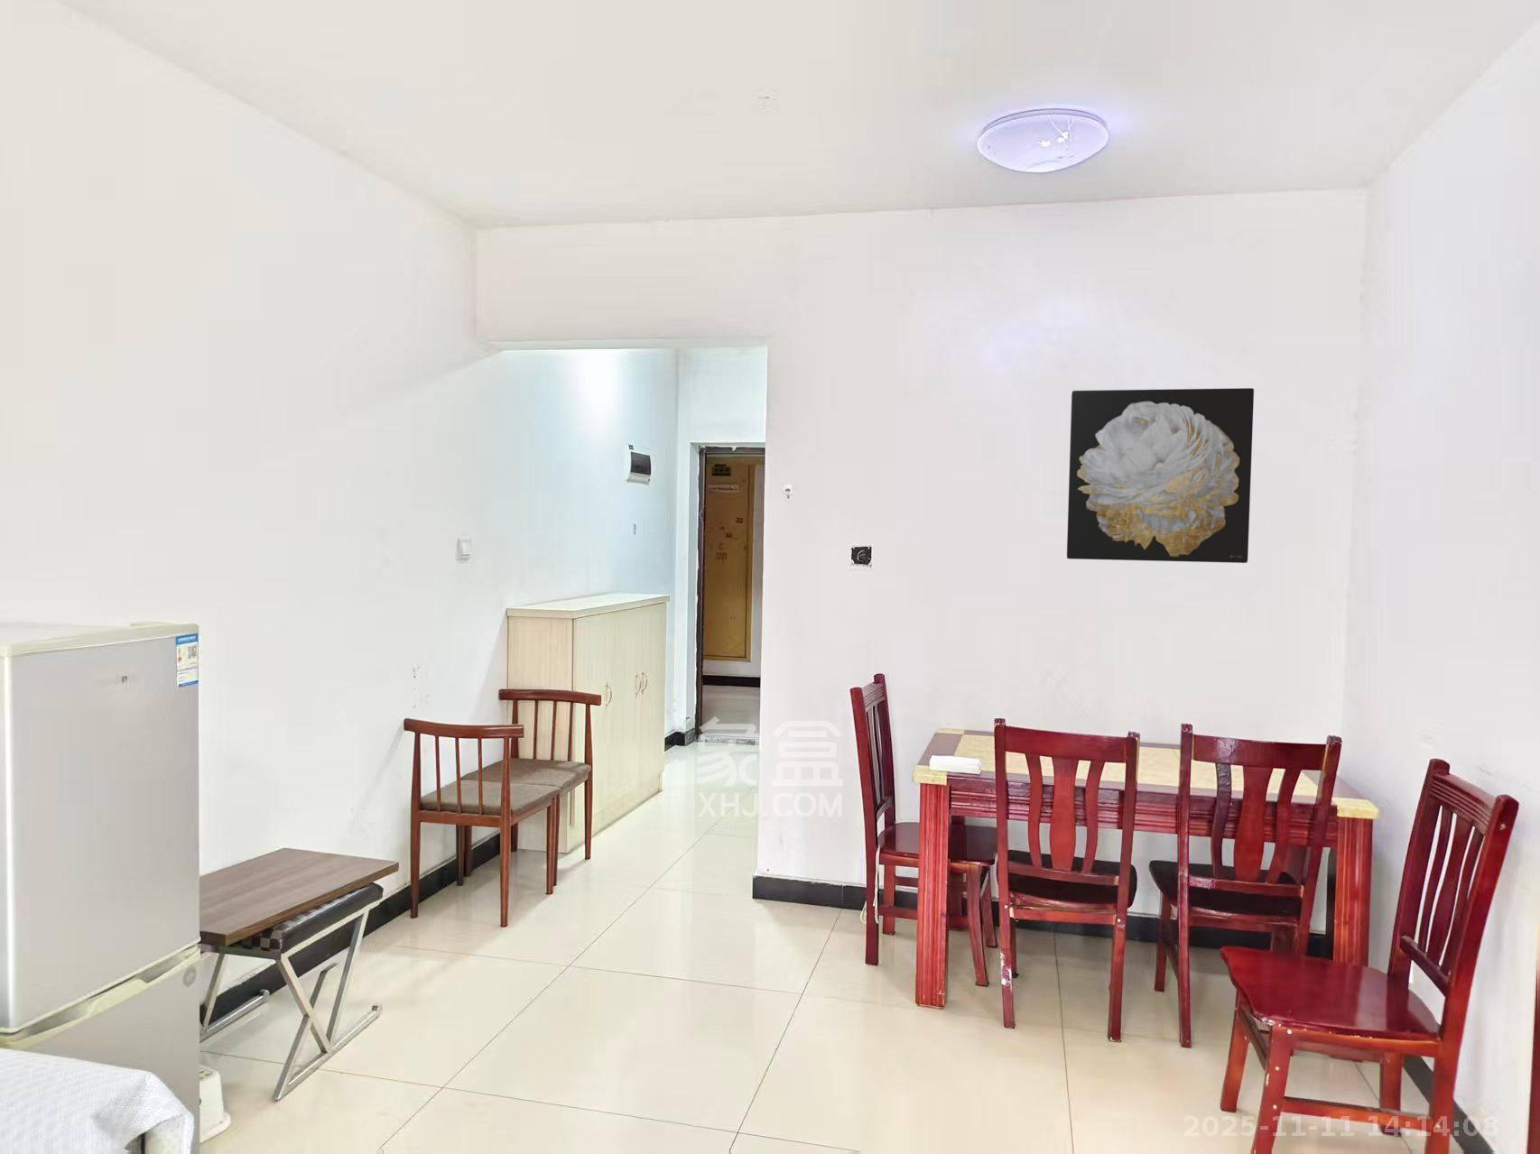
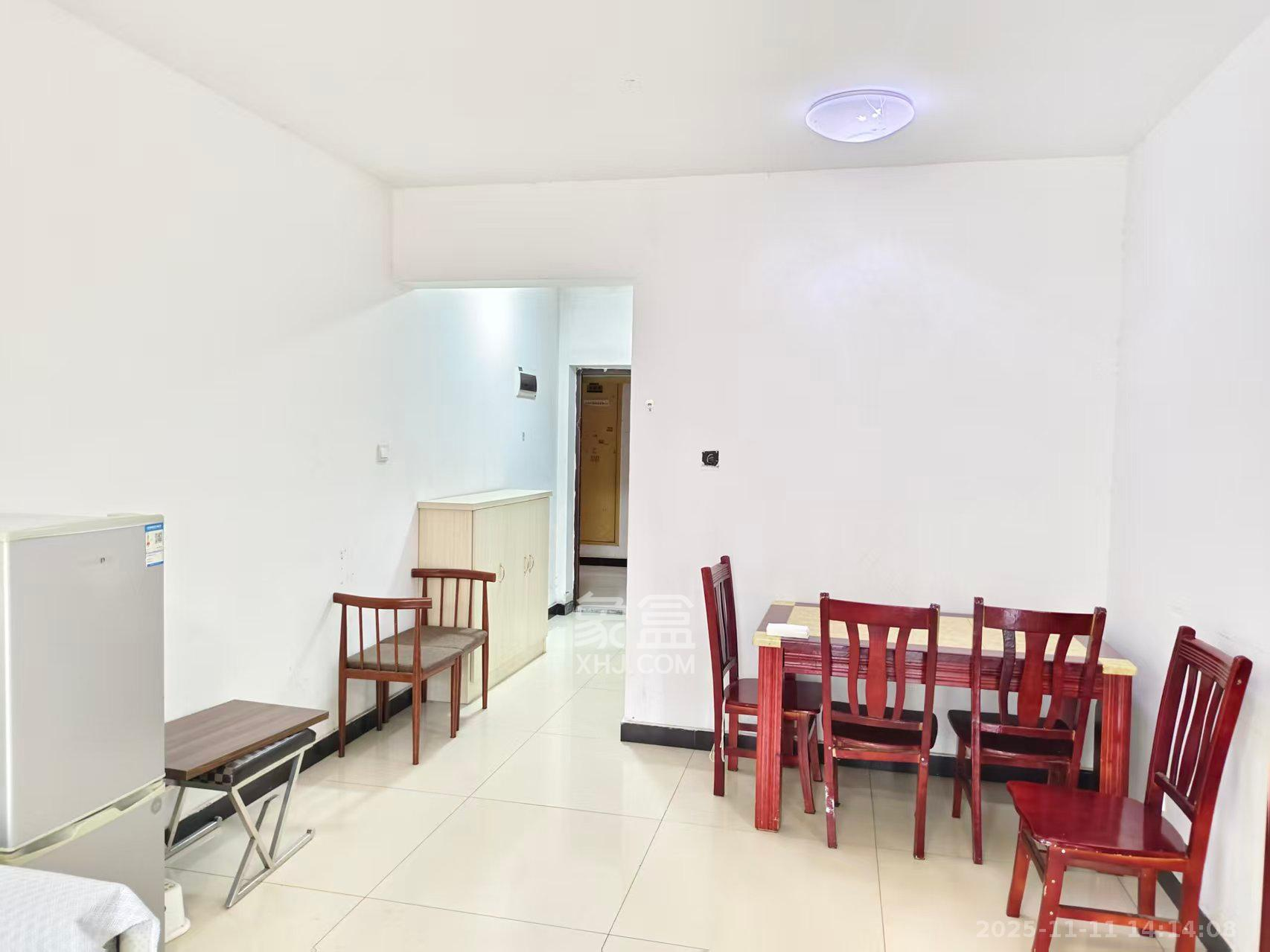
- wall art [1066,387,1255,564]
